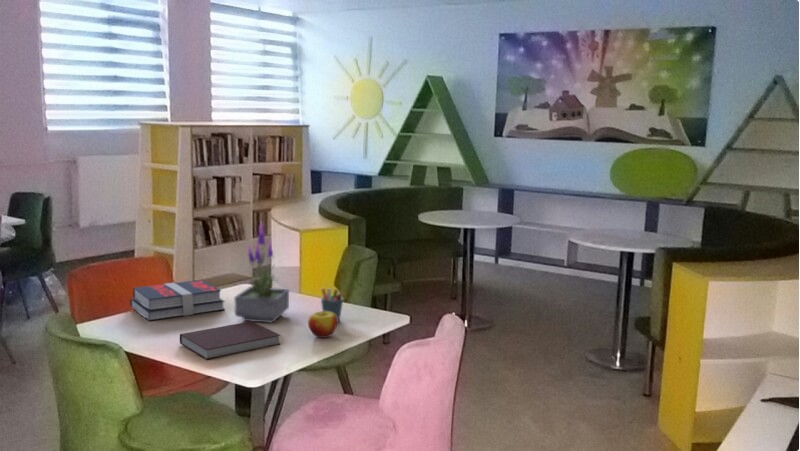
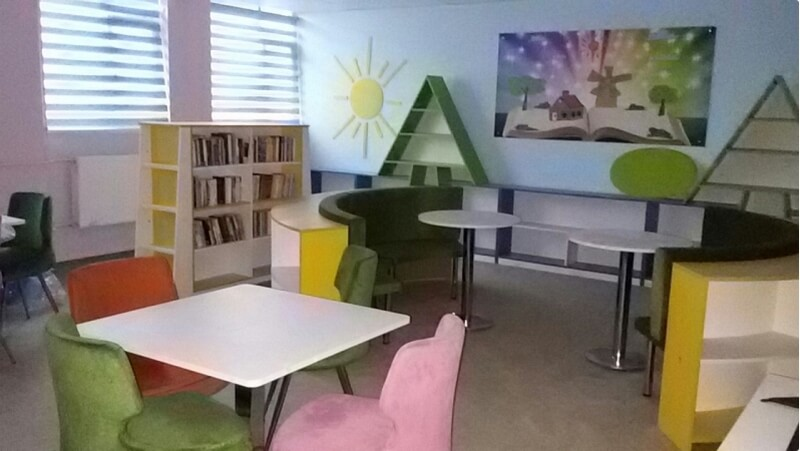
- notebook [179,321,282,361]
- book [129,279,226,322]
- pen holder [320,287,344,323]
- potted plant [234,220,290,324]
- apple [307,310,338,339]
